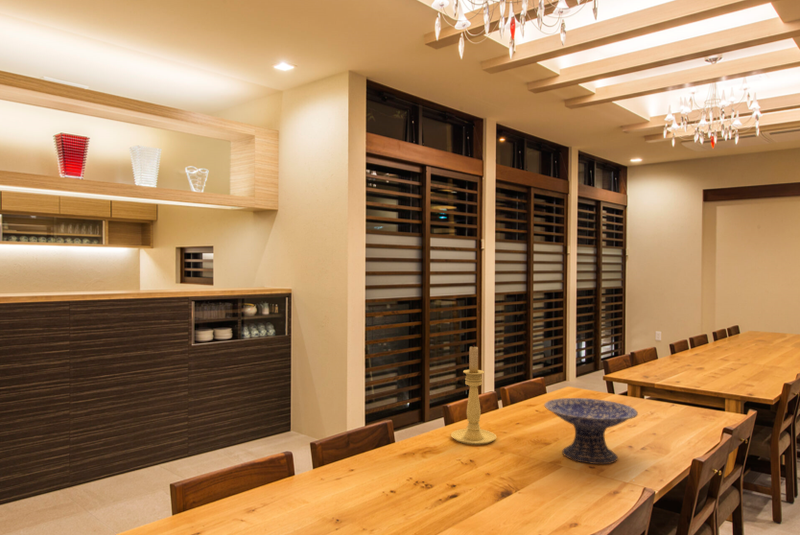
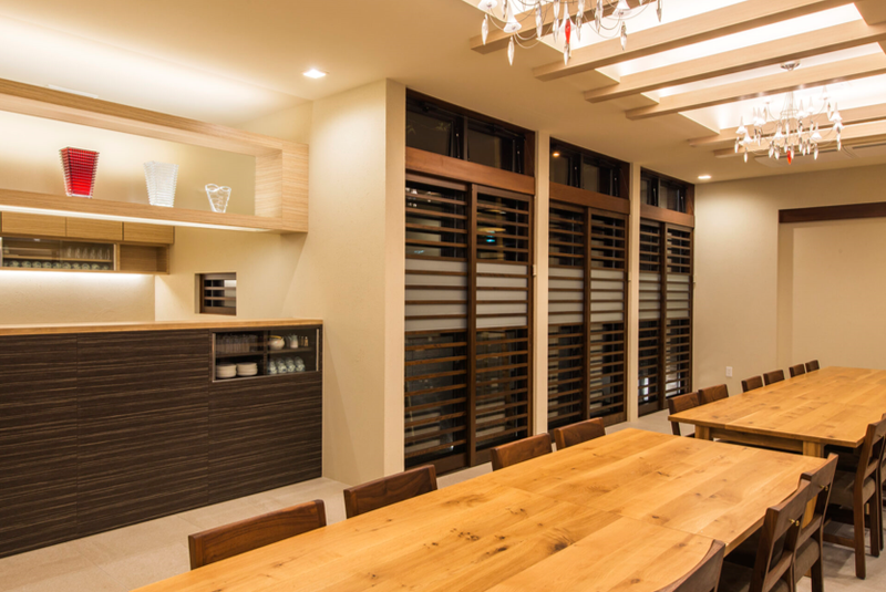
- candle holder [450,345,497,446]
- decorative bowl [543,397,639,465]
